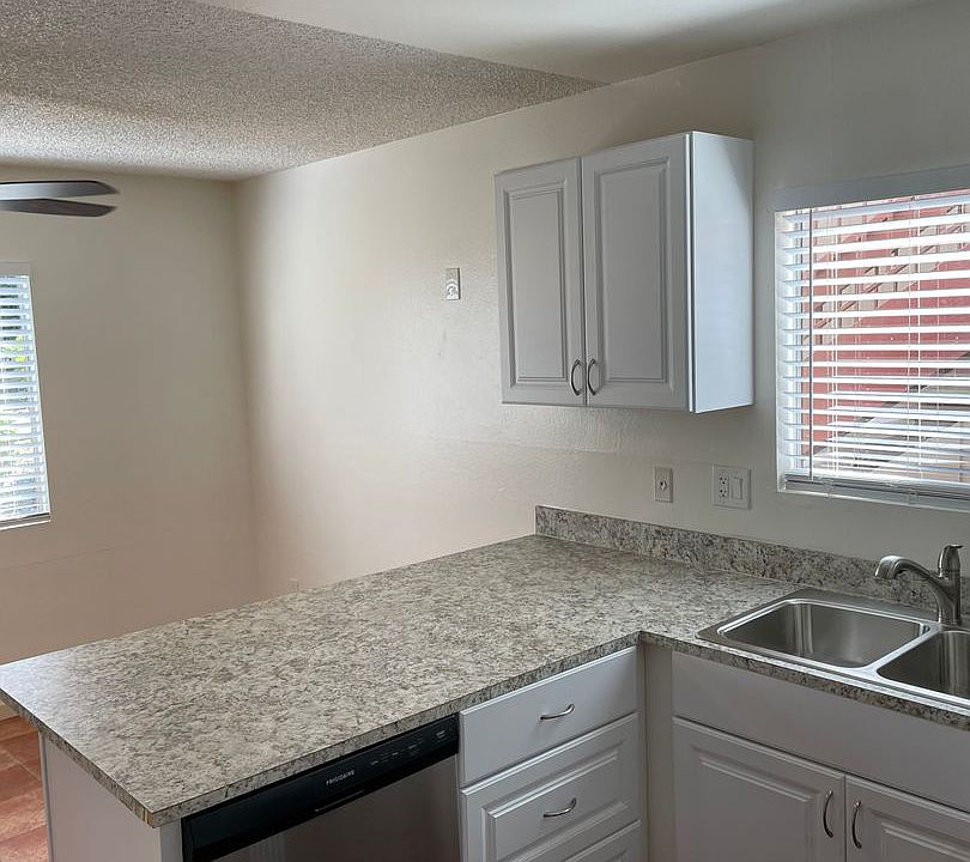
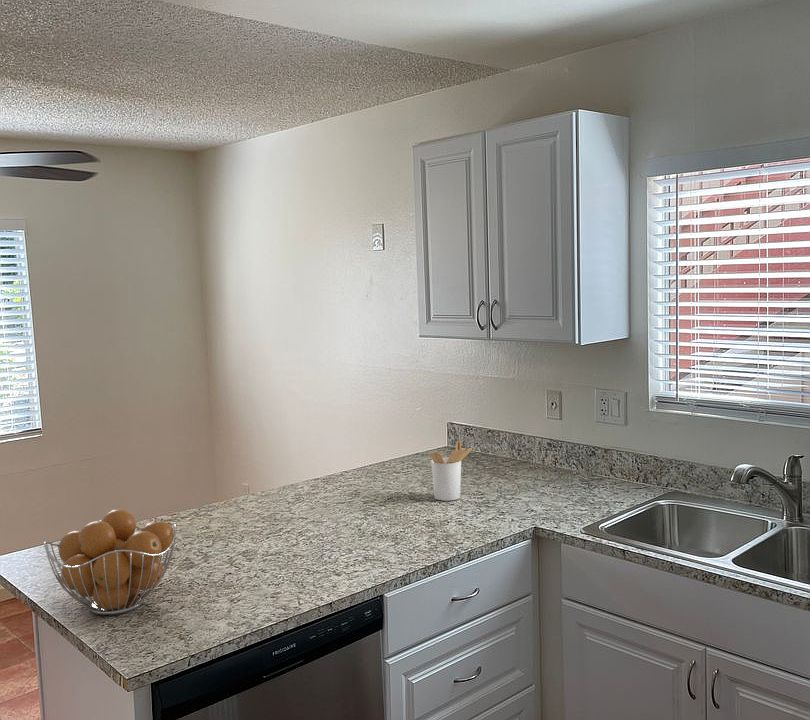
+ utensil holder [429,440,473,502]
+ fruit basket [43,508,178,616]
